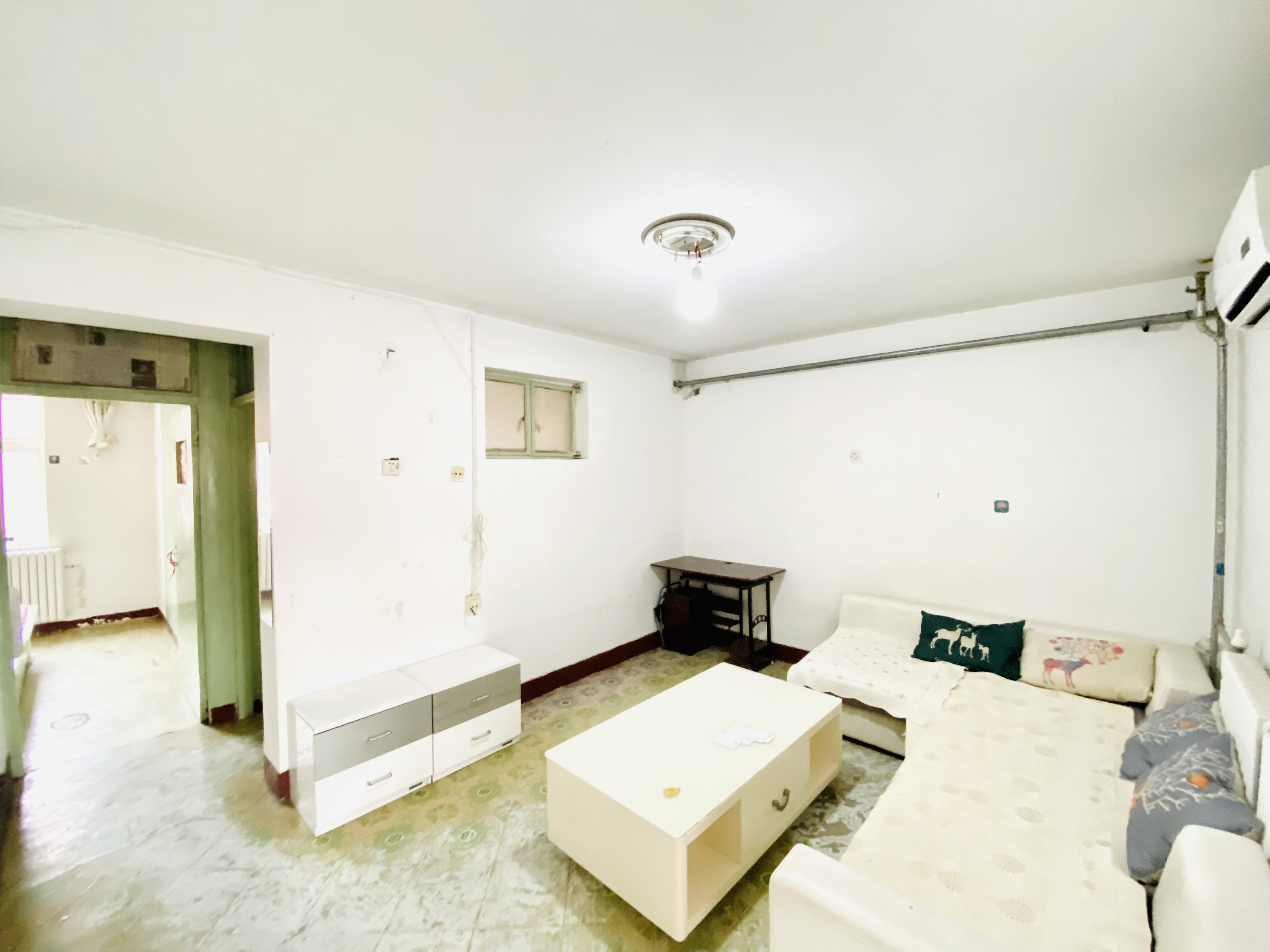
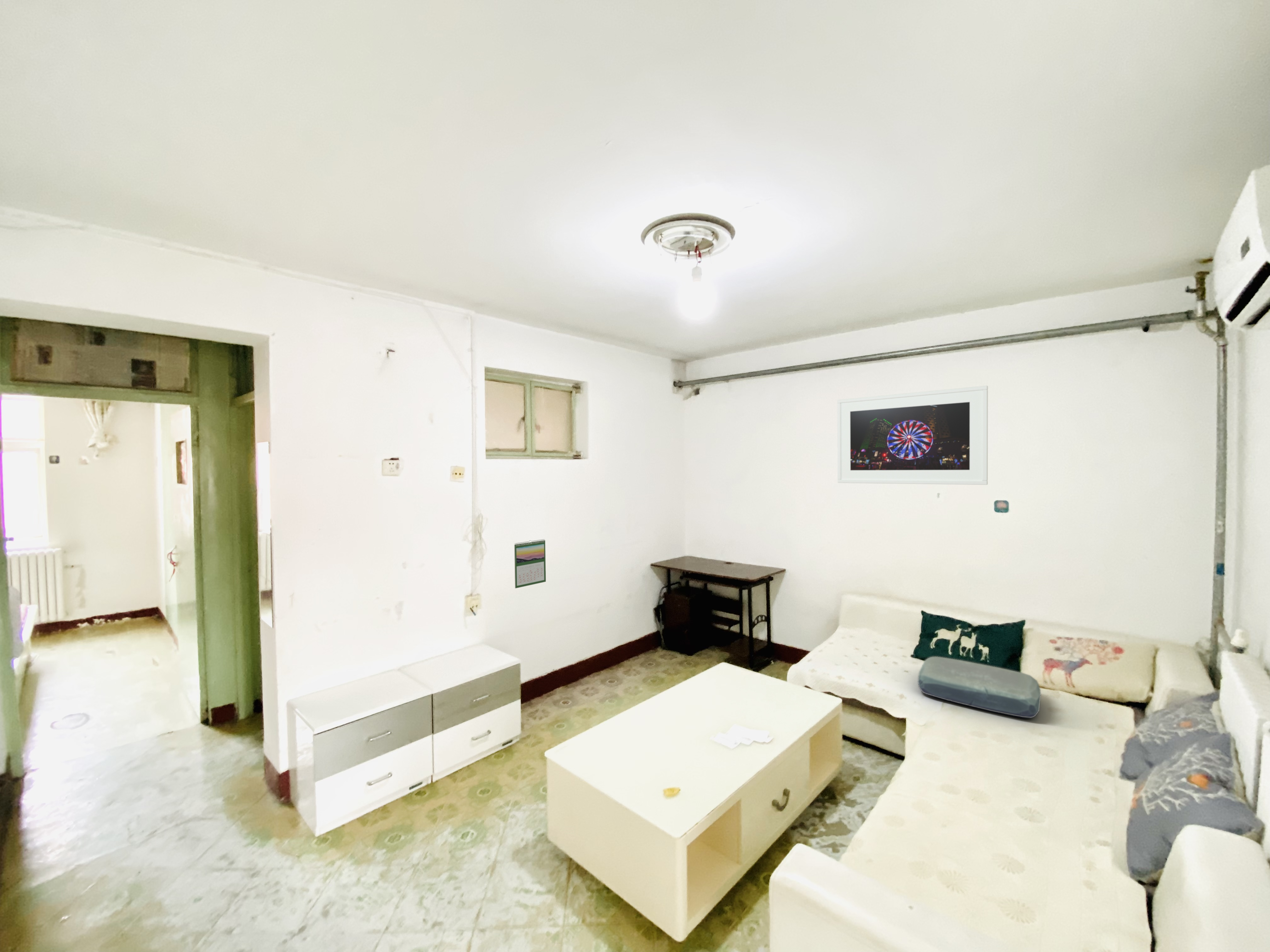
+ cushion [917,656,1041,718]
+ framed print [837,385,988,485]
+ calendar [514,539,546,589]
